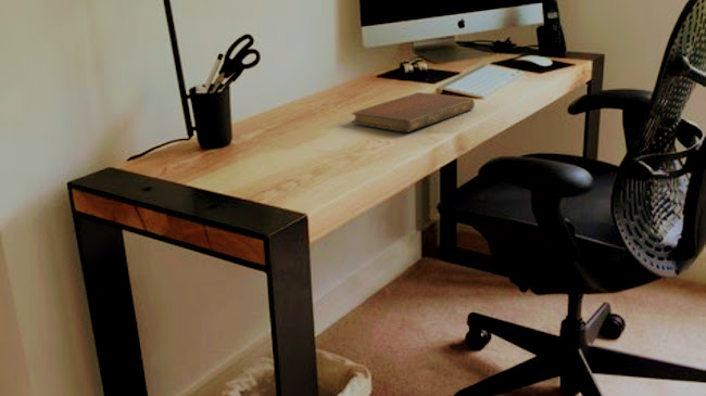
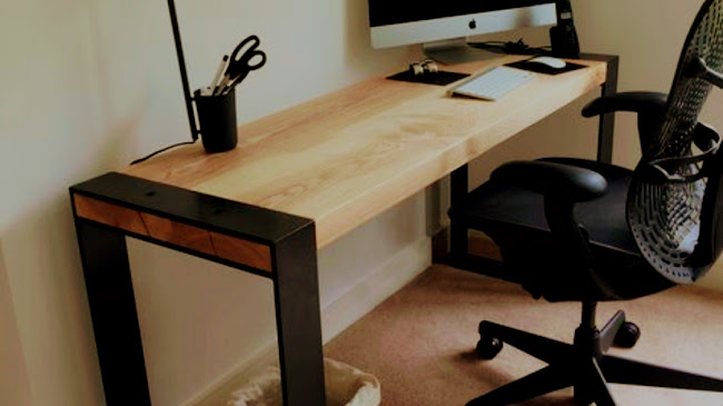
- notebook [351,91,476,133]
